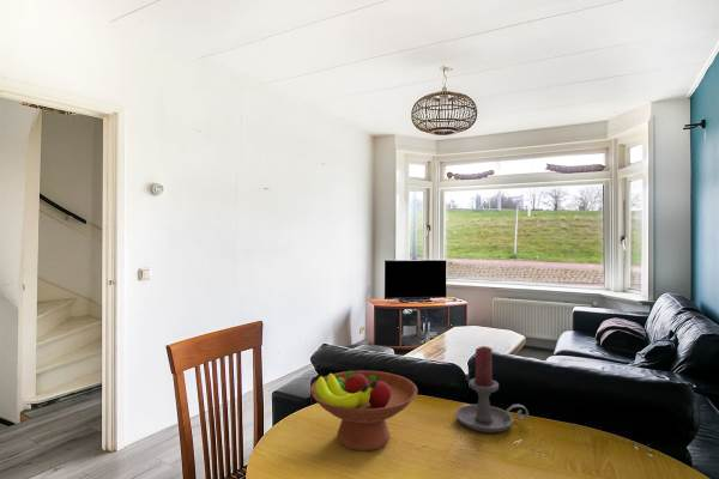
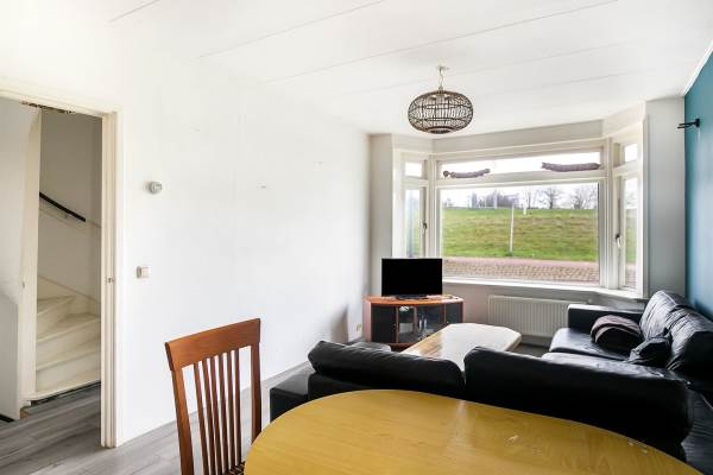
- fruit bowl [309,369,418,453]
- candle holder [454,345,530,433]
